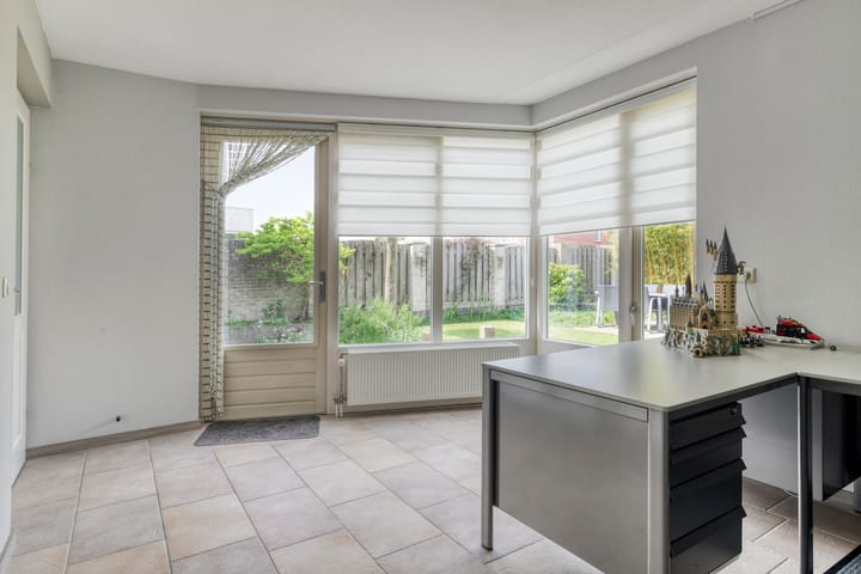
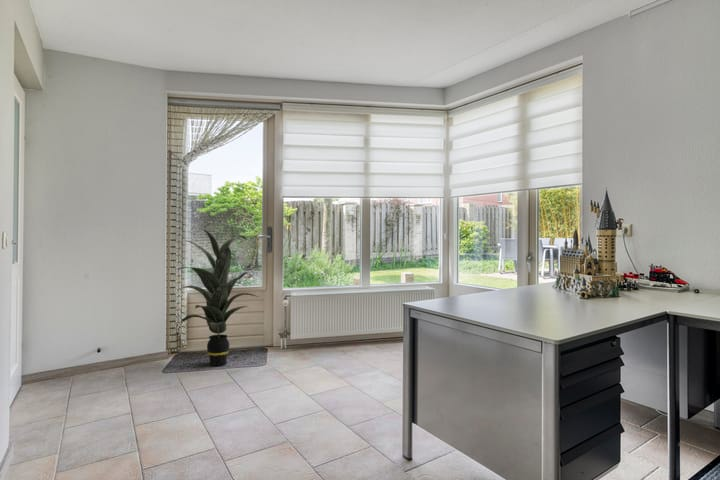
+ indoor plant [178,228,259,367]
